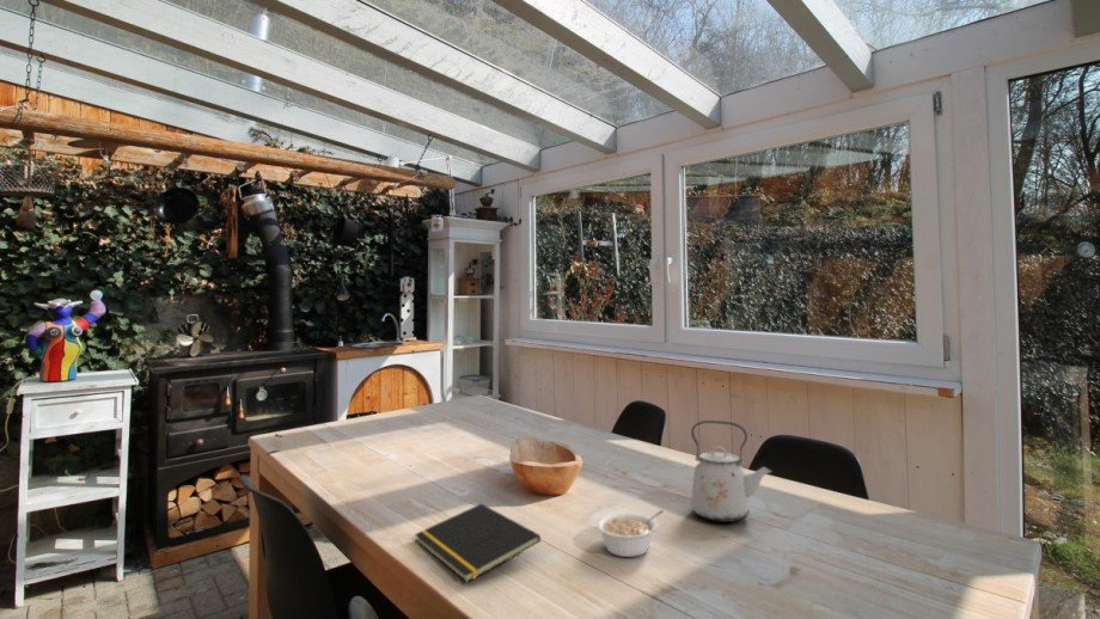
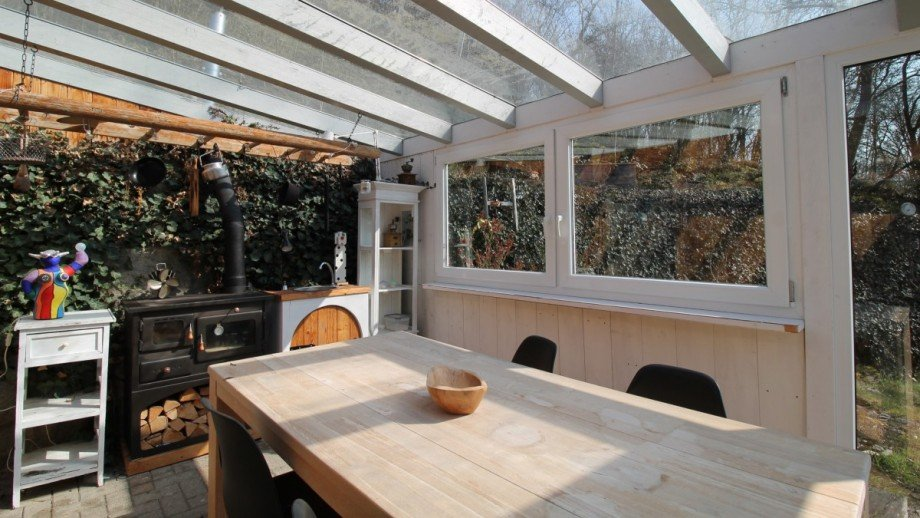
- kettle [690,419,774,523]
- notepad [414,502,542,583]
- legume [595,509,665,558]
